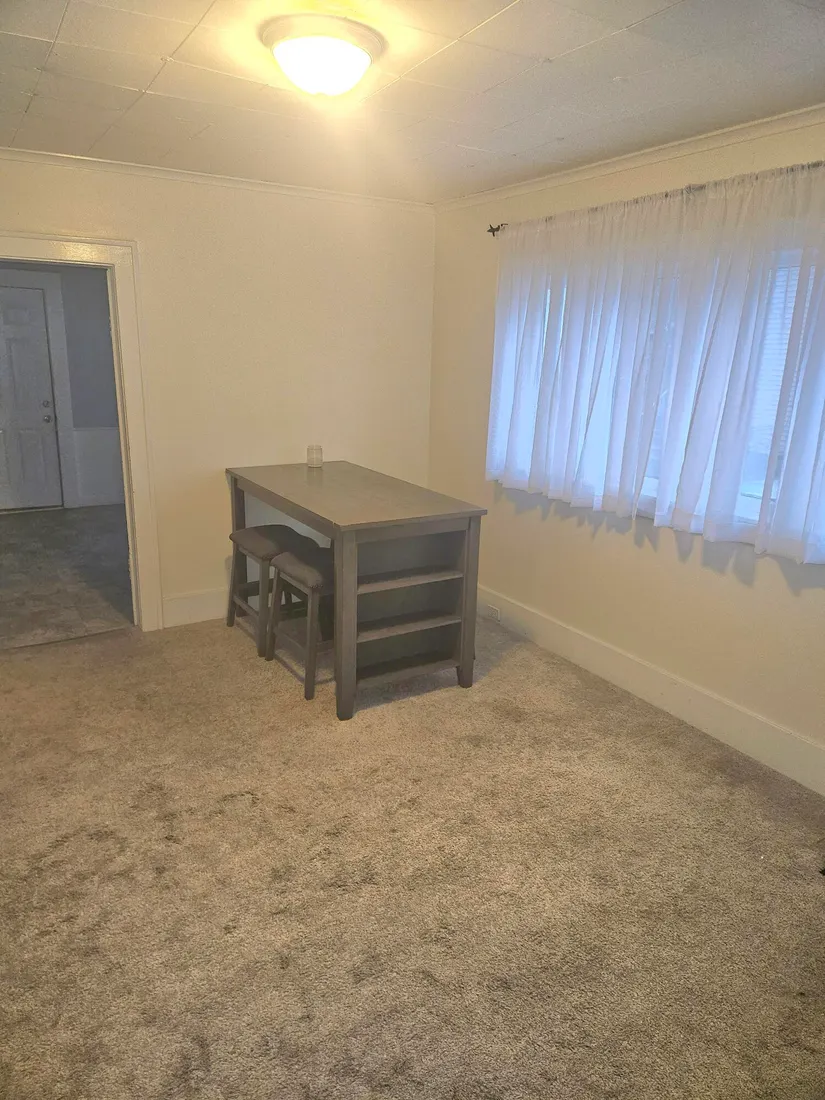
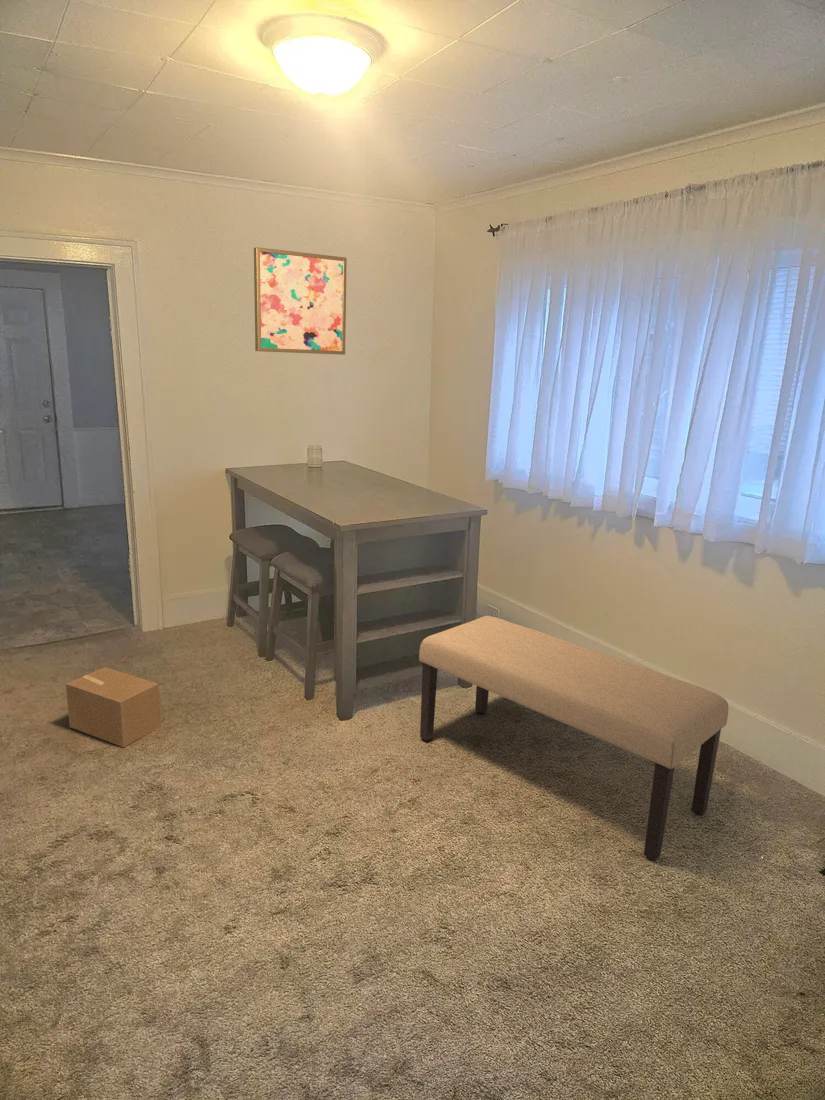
+ cardboard box [65,666,162,748]
+ wall art [253,246,348,356]
+ bench [418,615,729,861]
